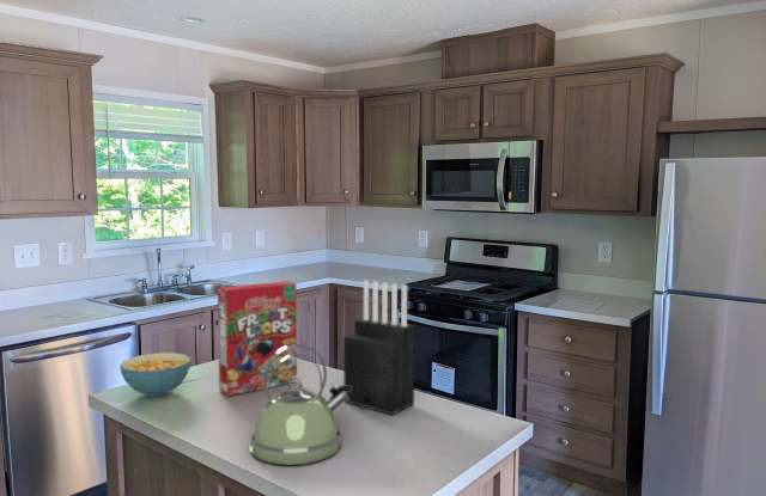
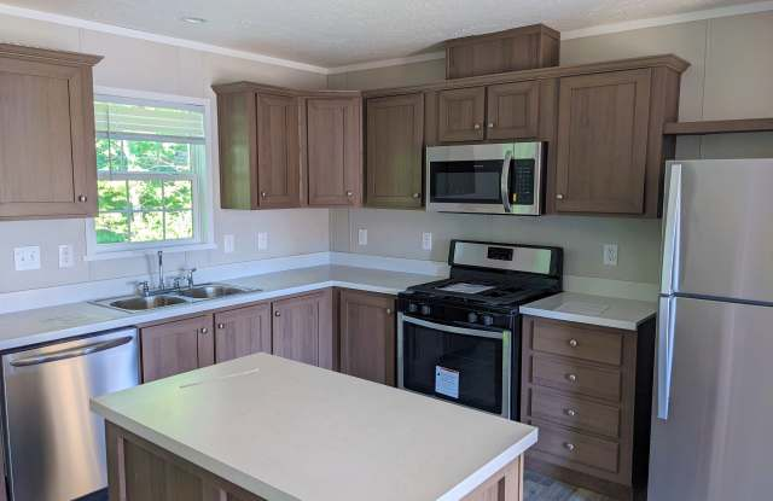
- kettle [249,343,351,466]
- knife block [342,280,417,416]
- cereal bowl [118,351,193,398]
- cereal box [217,280,298,398]
